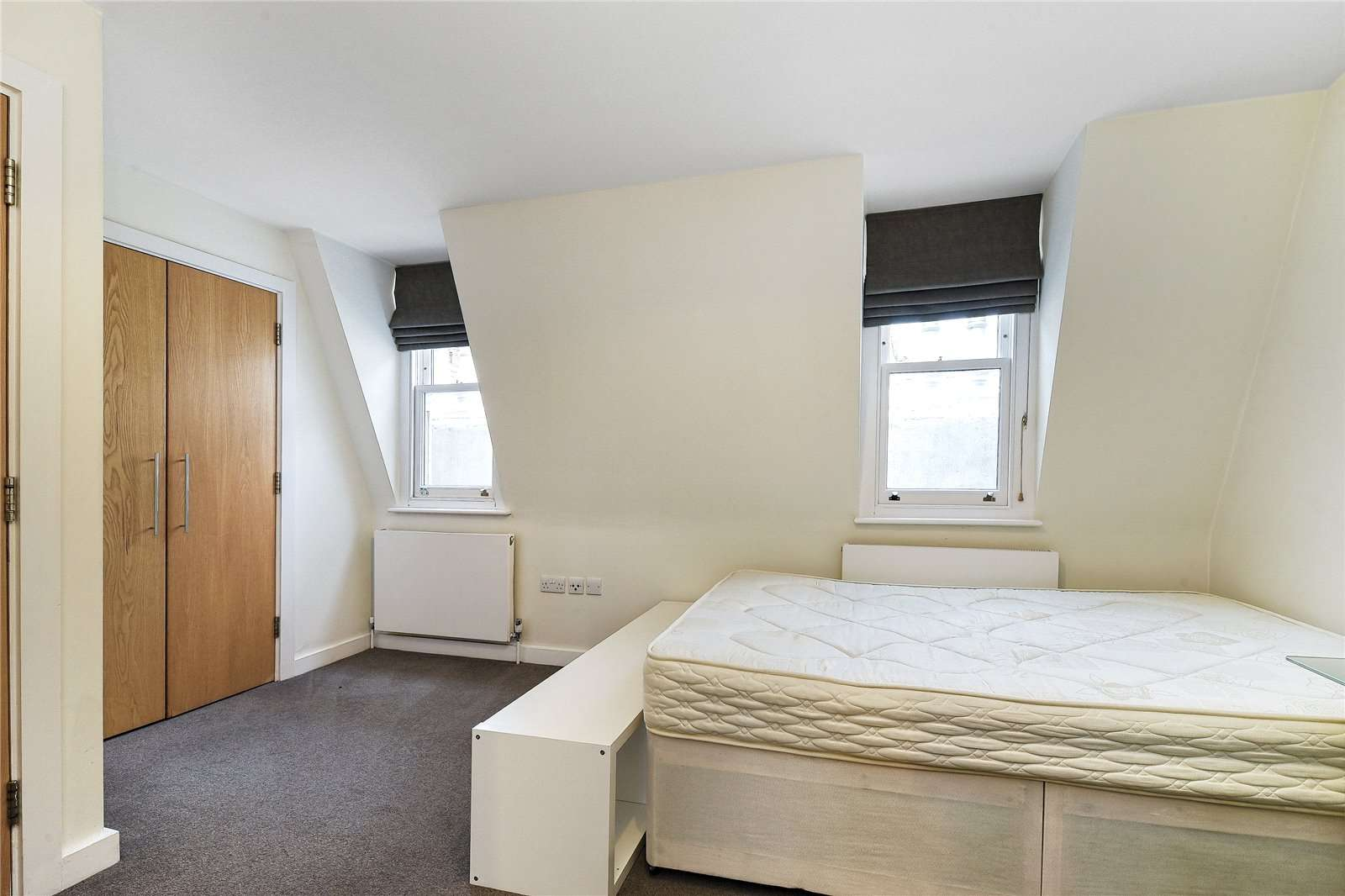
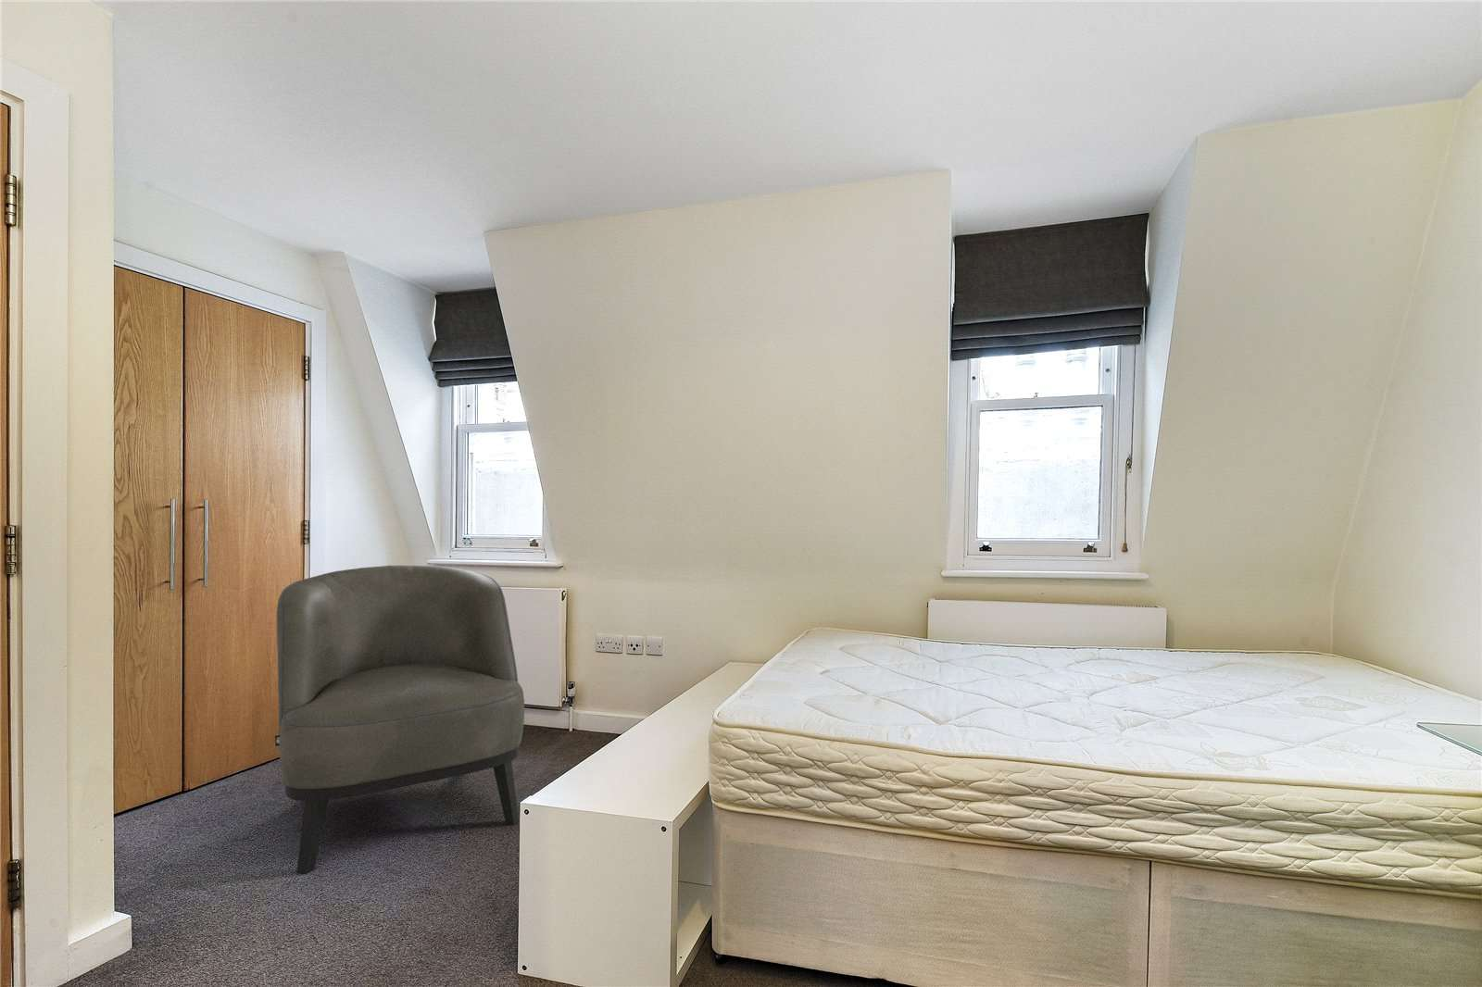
+ armchair [274,565,526,875]
